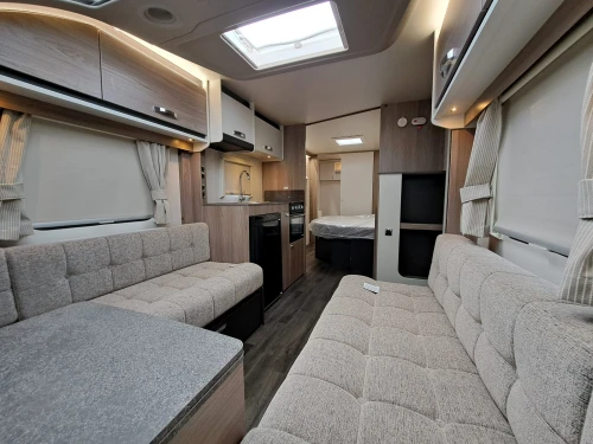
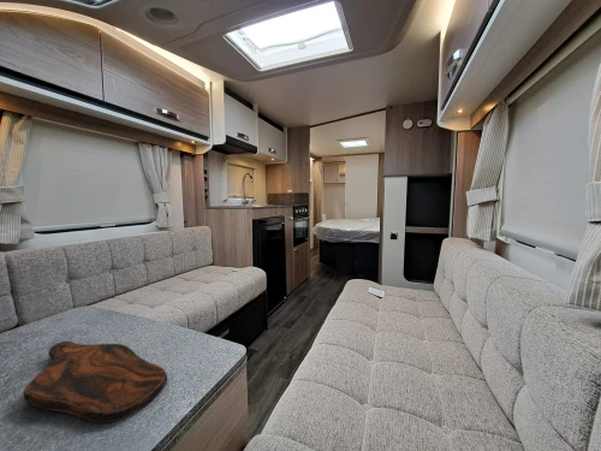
+ cutting board [22,340,168,423]
